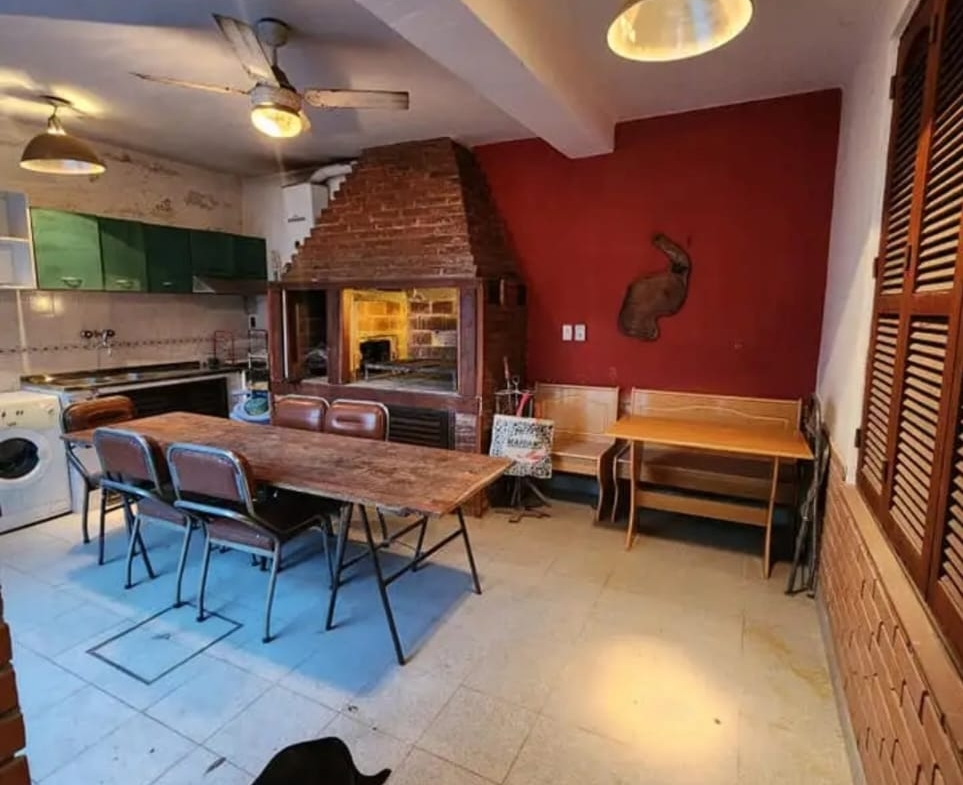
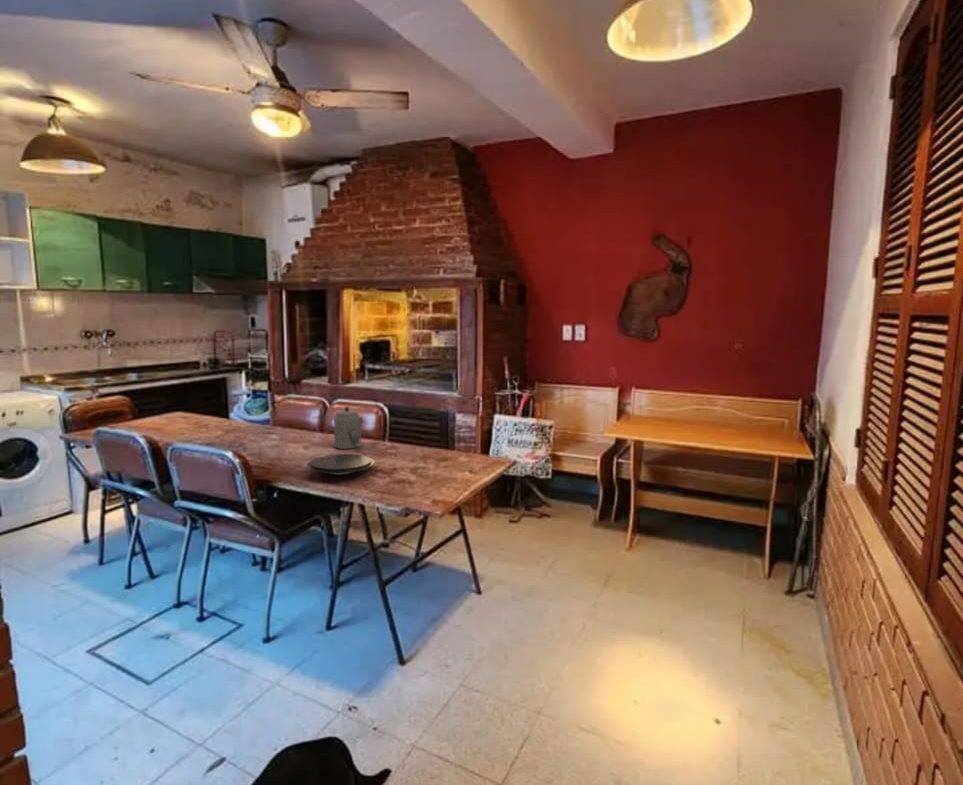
+ plate [306,453,376,475]
+ teapot [333,406,364,450]
